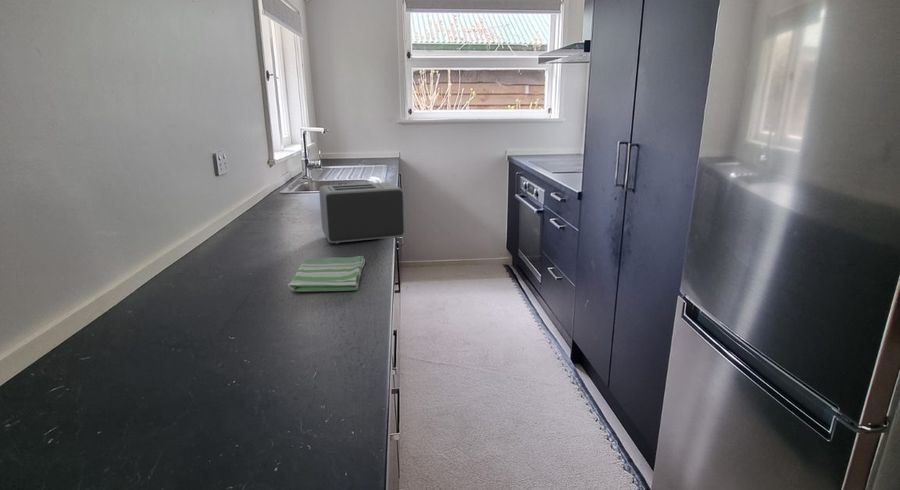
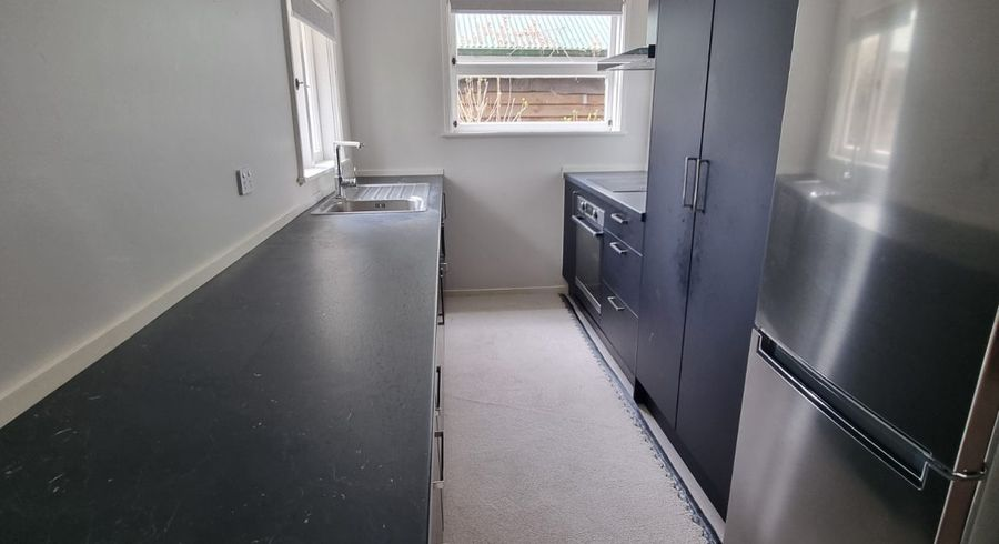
- dish towel [287,255,366,292]
- toaster [318,181,406,245]
